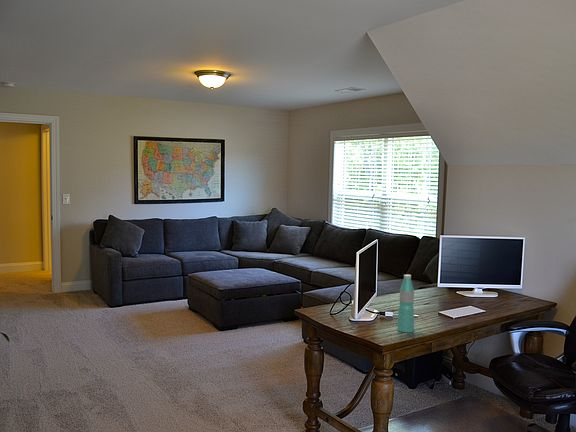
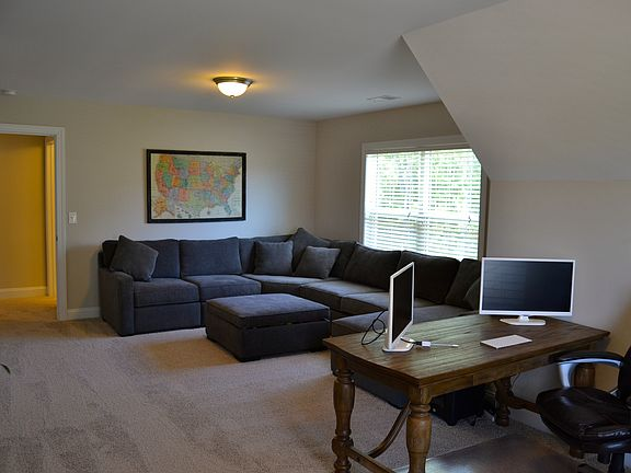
- water bottle [396,274,415,333]
